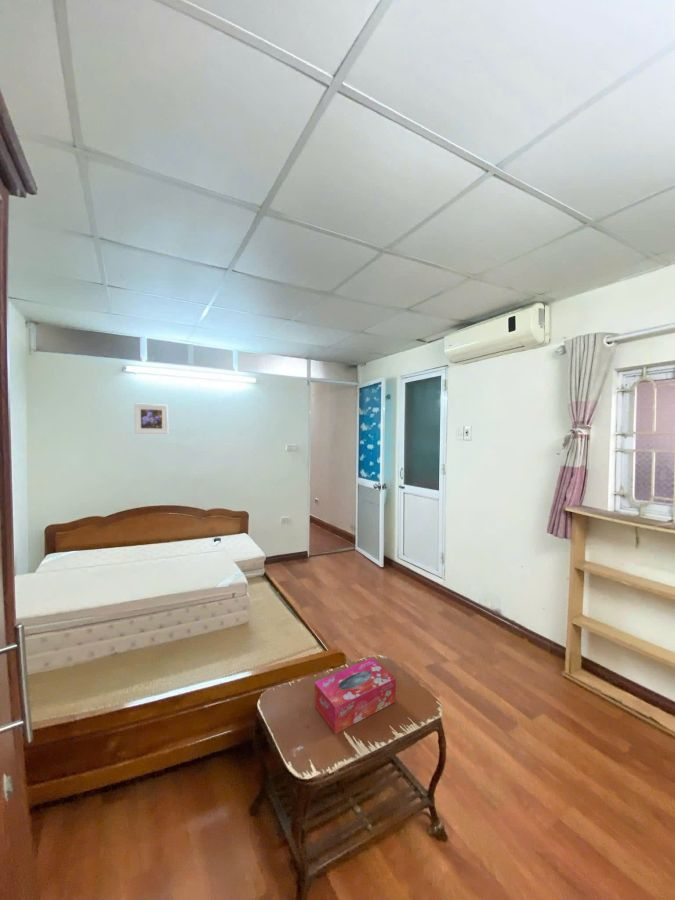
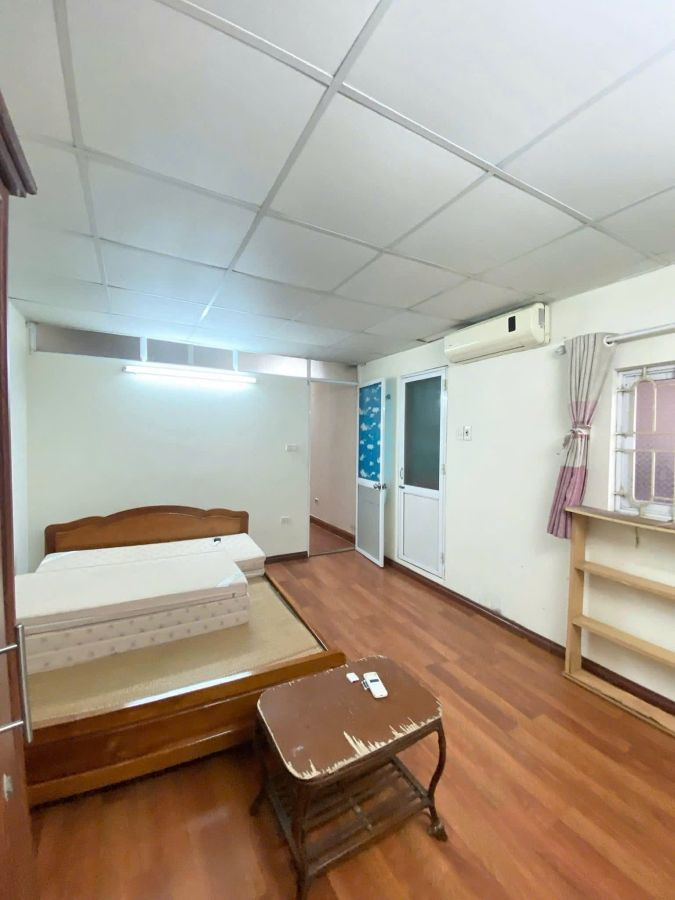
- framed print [133,402,169,435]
- tissue box [314,657,397,735]
